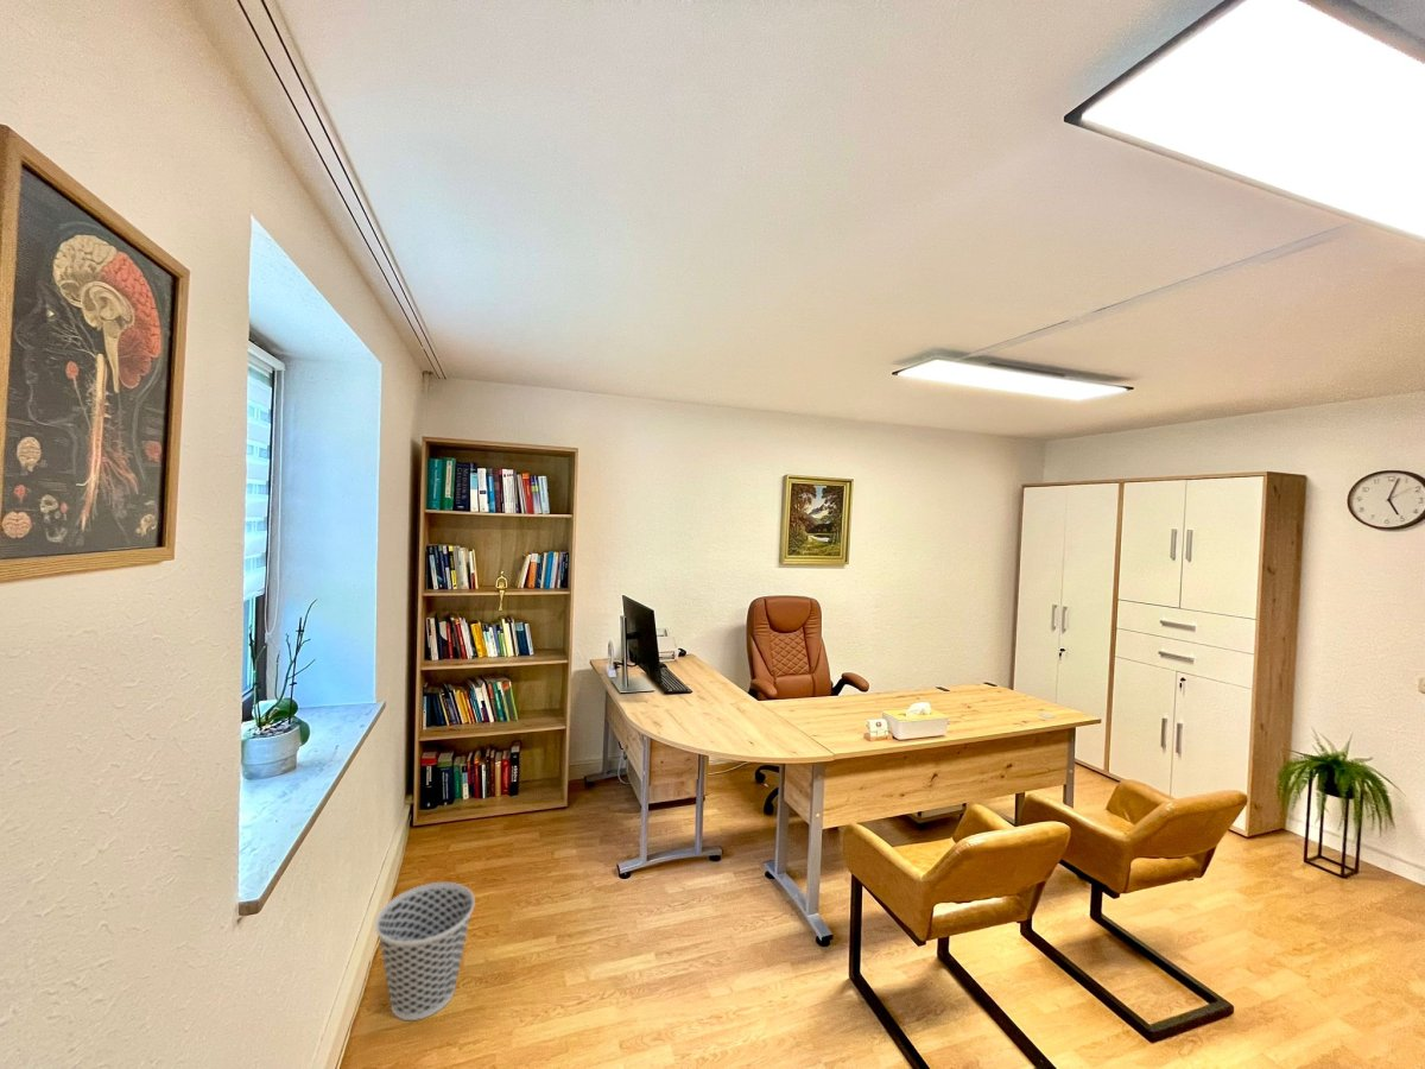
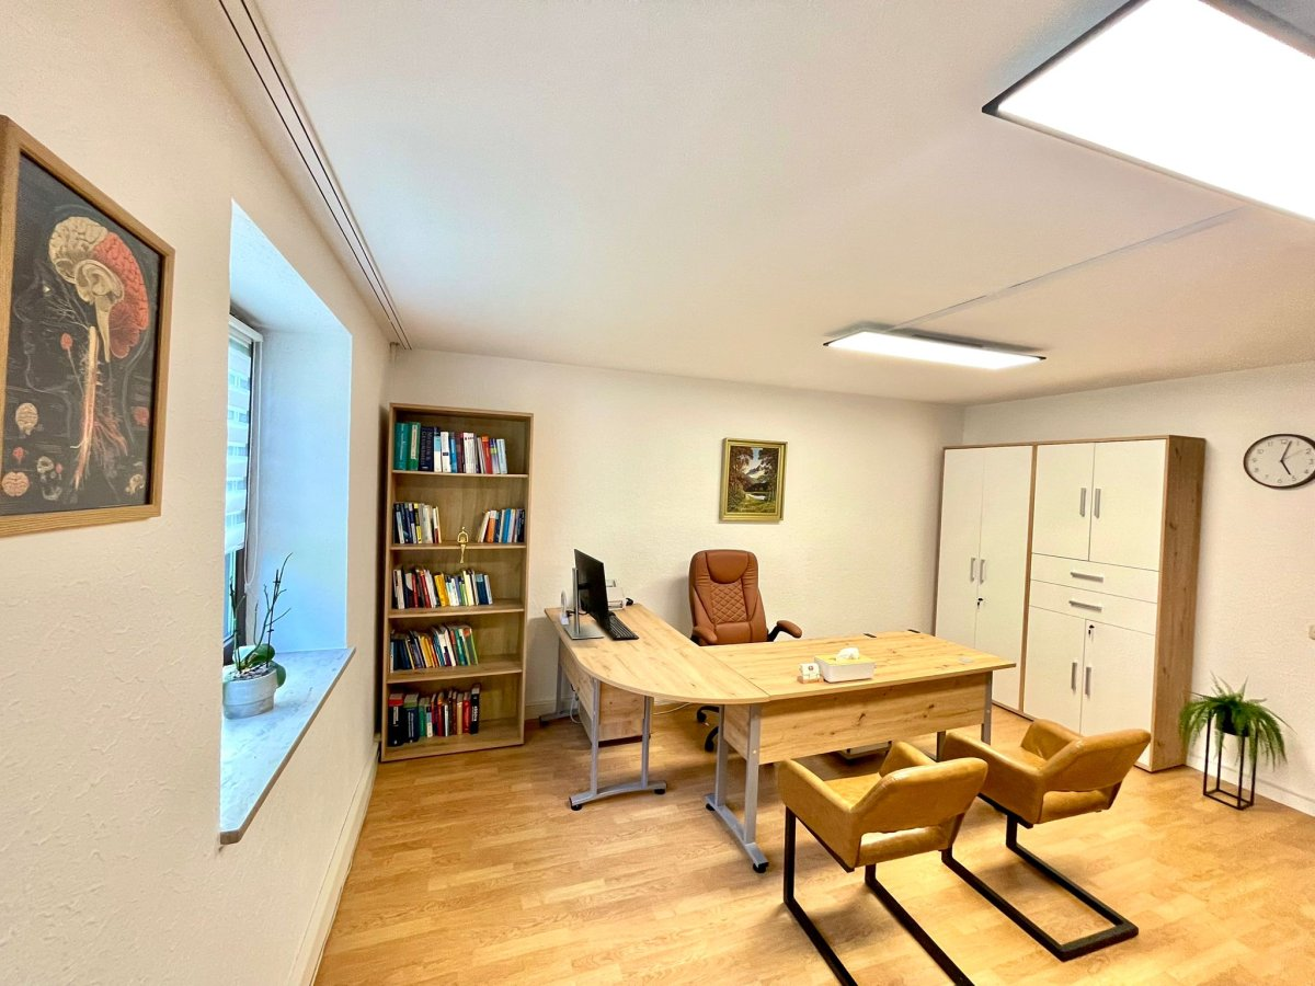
- wastebasket [374,881,476,1021]
